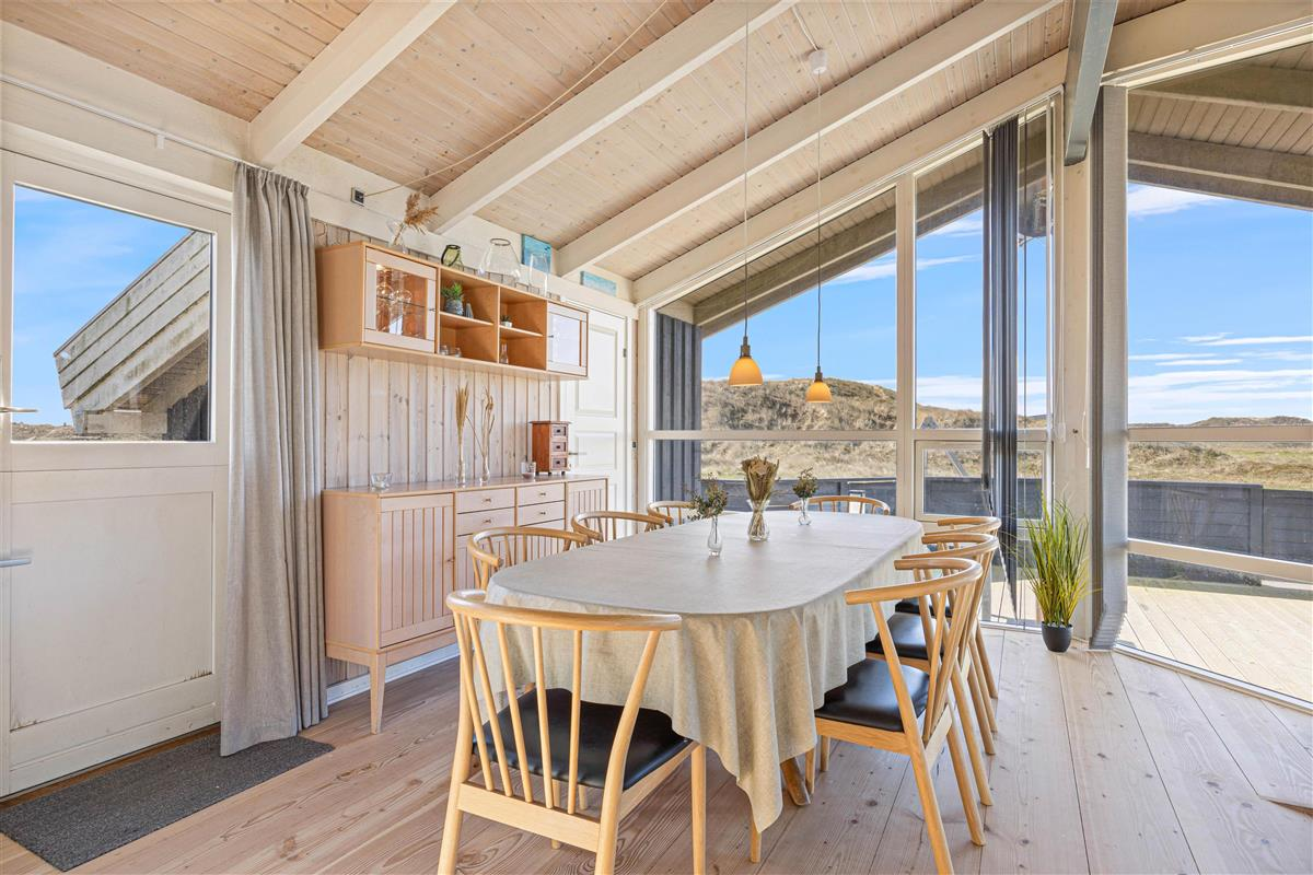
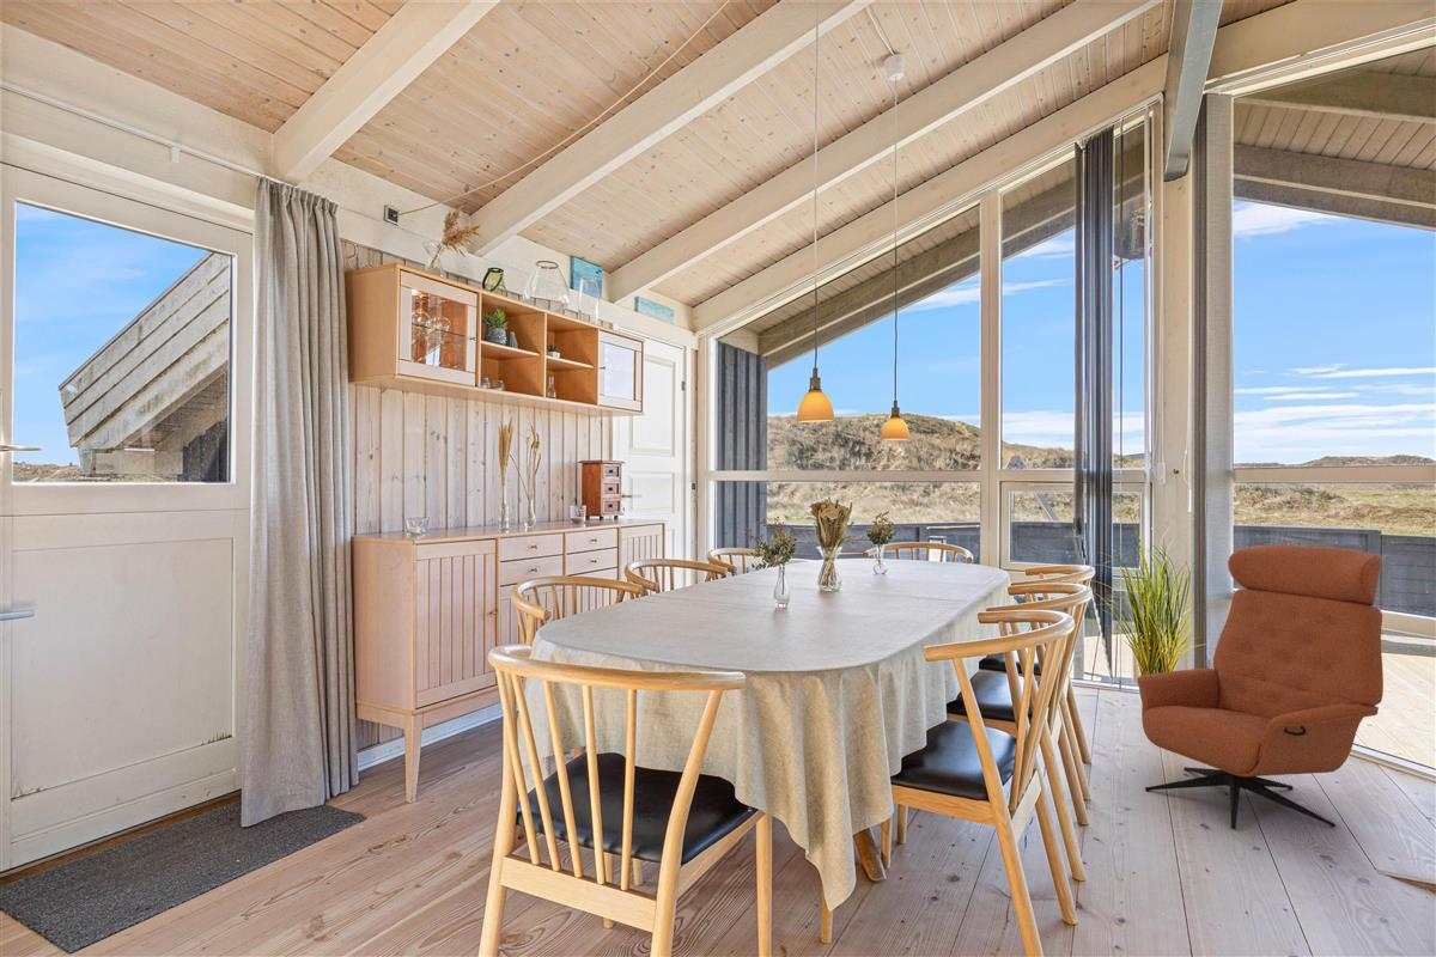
+ lounge chair [1136,543,1385,830]
